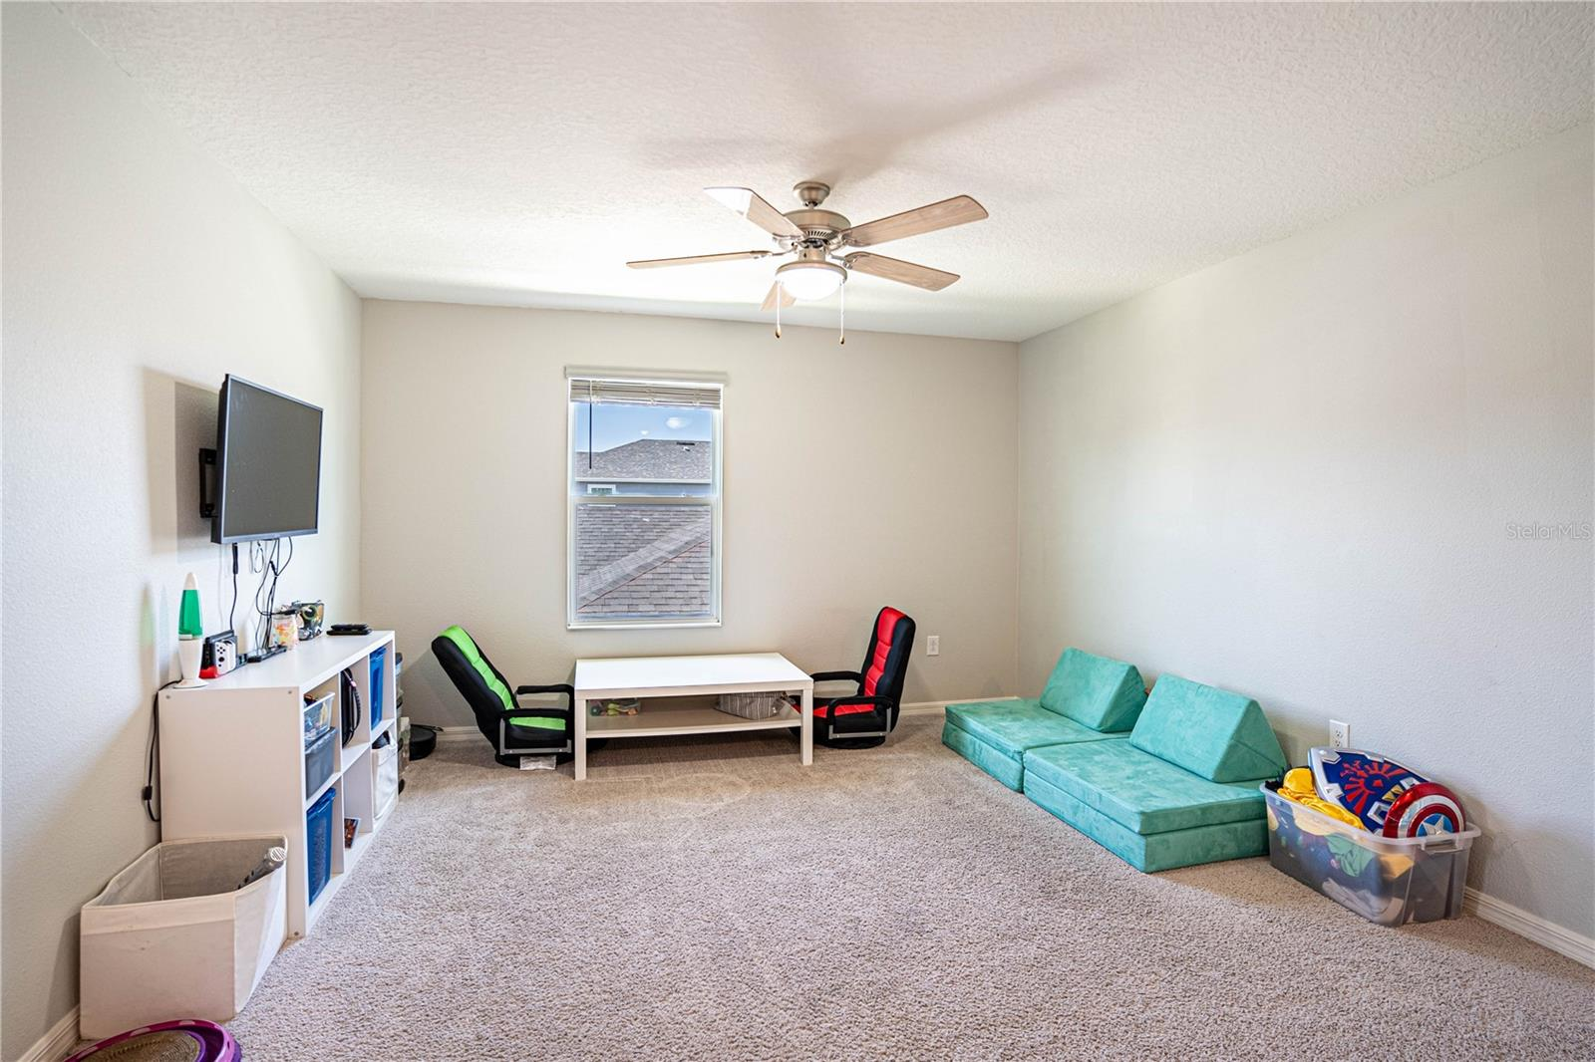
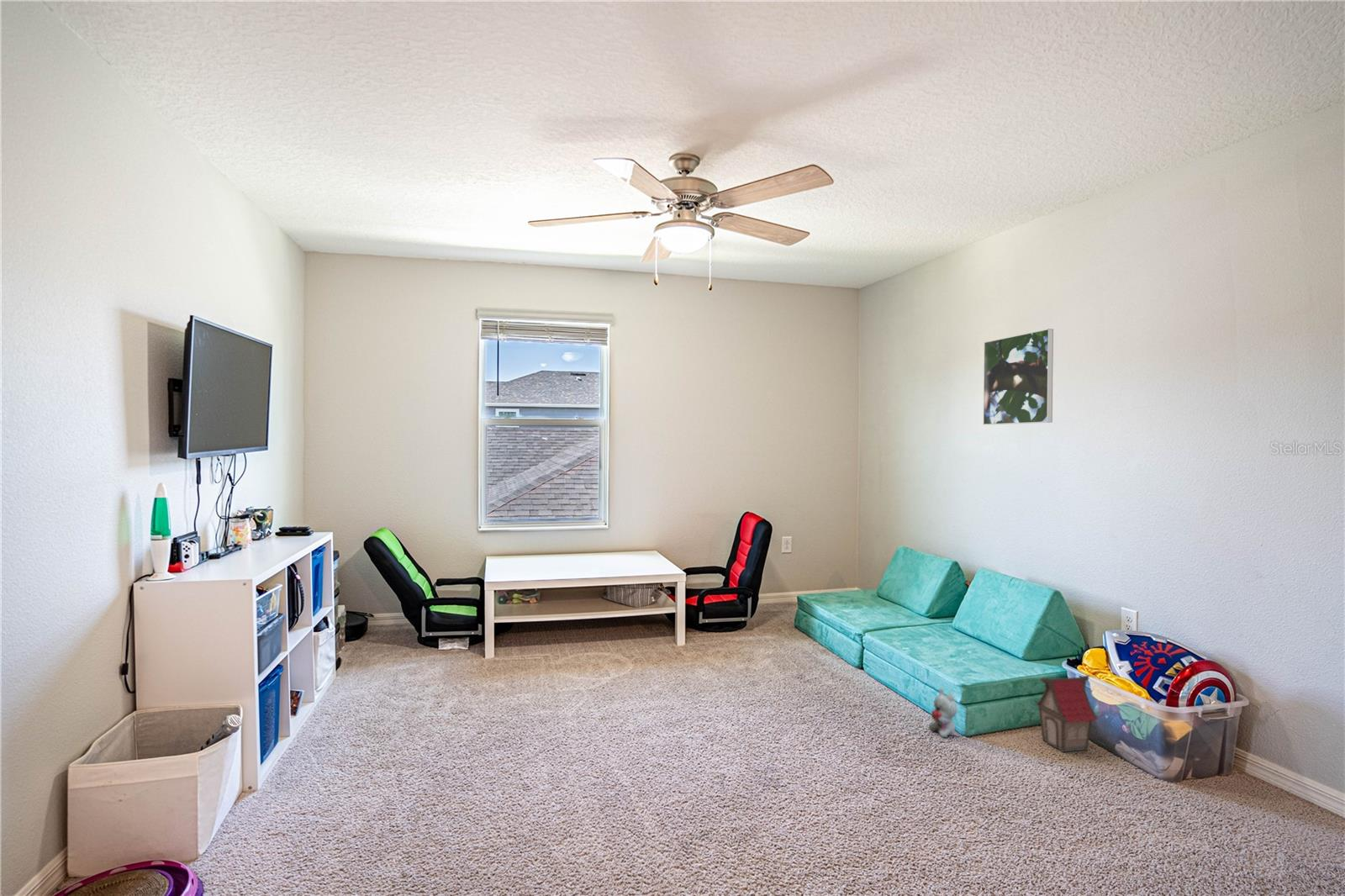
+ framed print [983,328,1054,425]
+ plush toy [928,687,960,738]
+ toy house [1033,674,1099,753]
